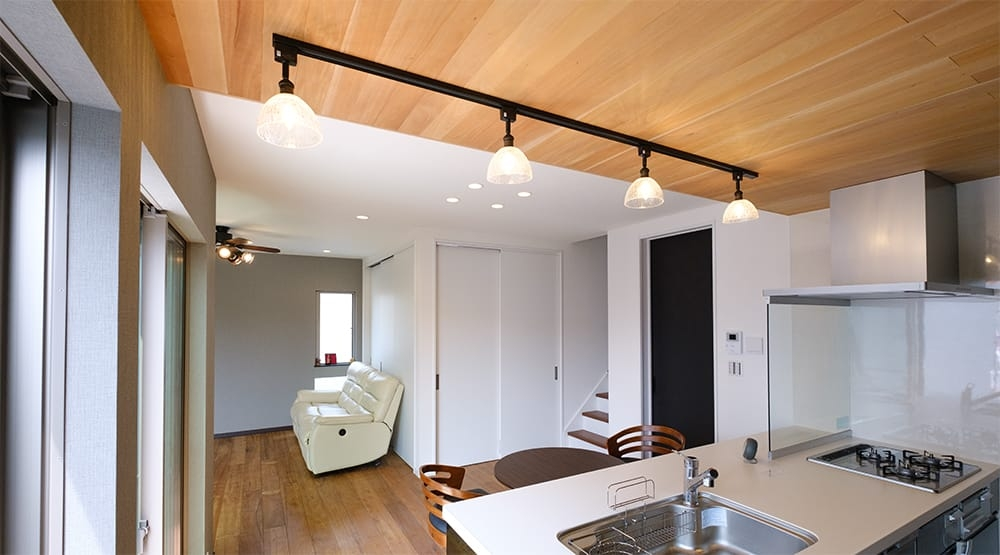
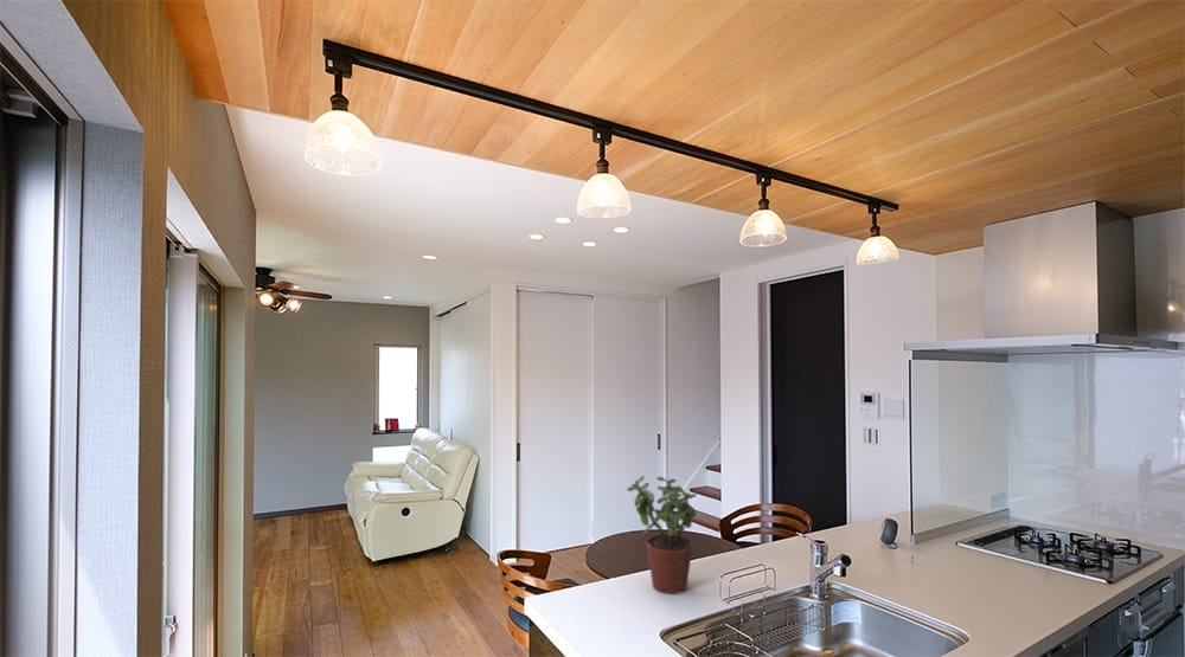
+ potted plant [626,475,698,595]
